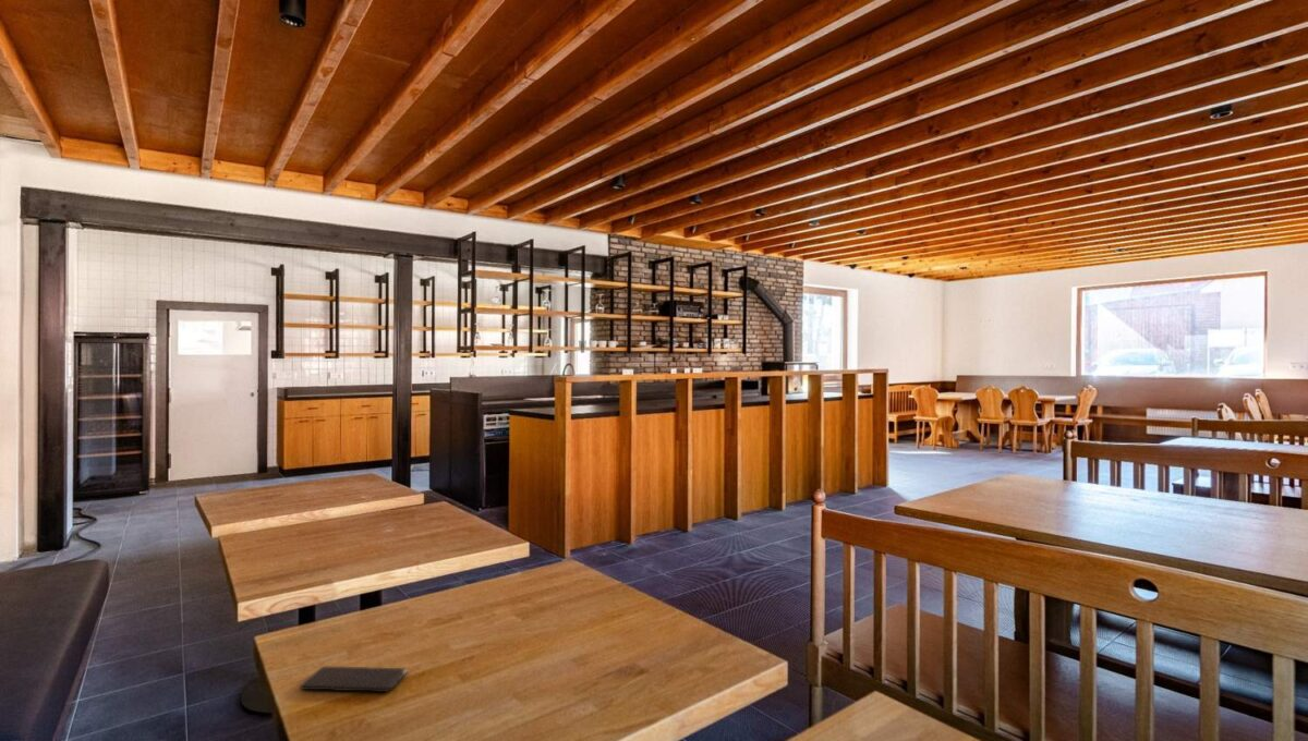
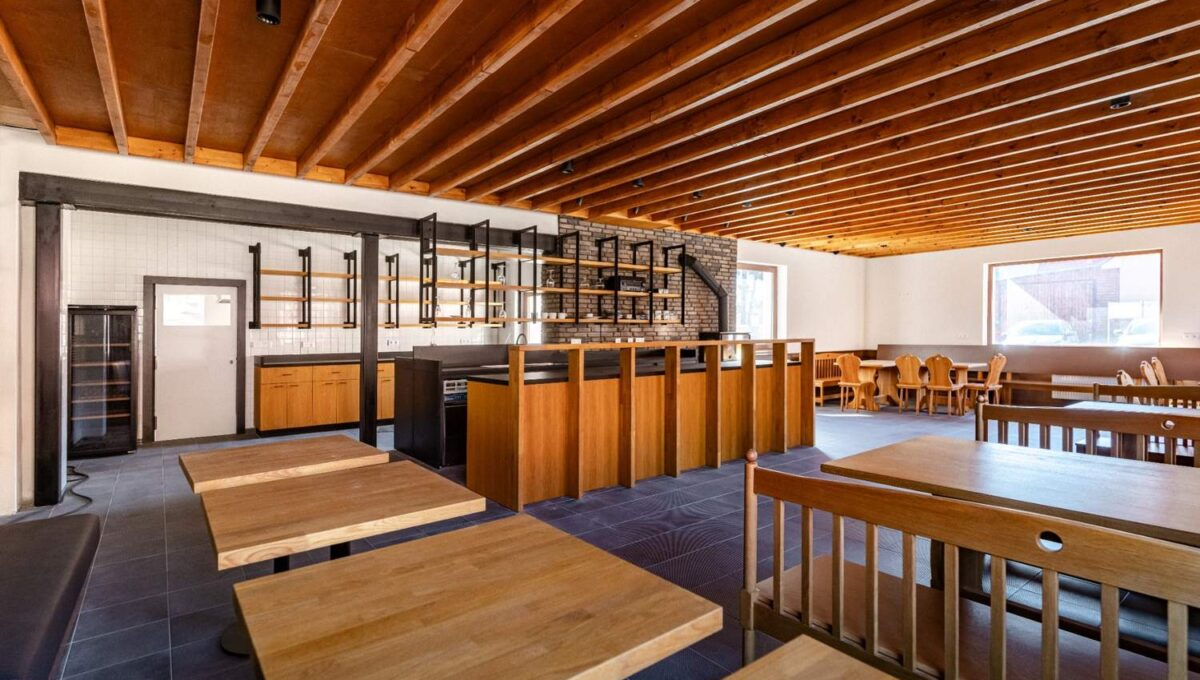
- smartphone [299,666,408,693]
